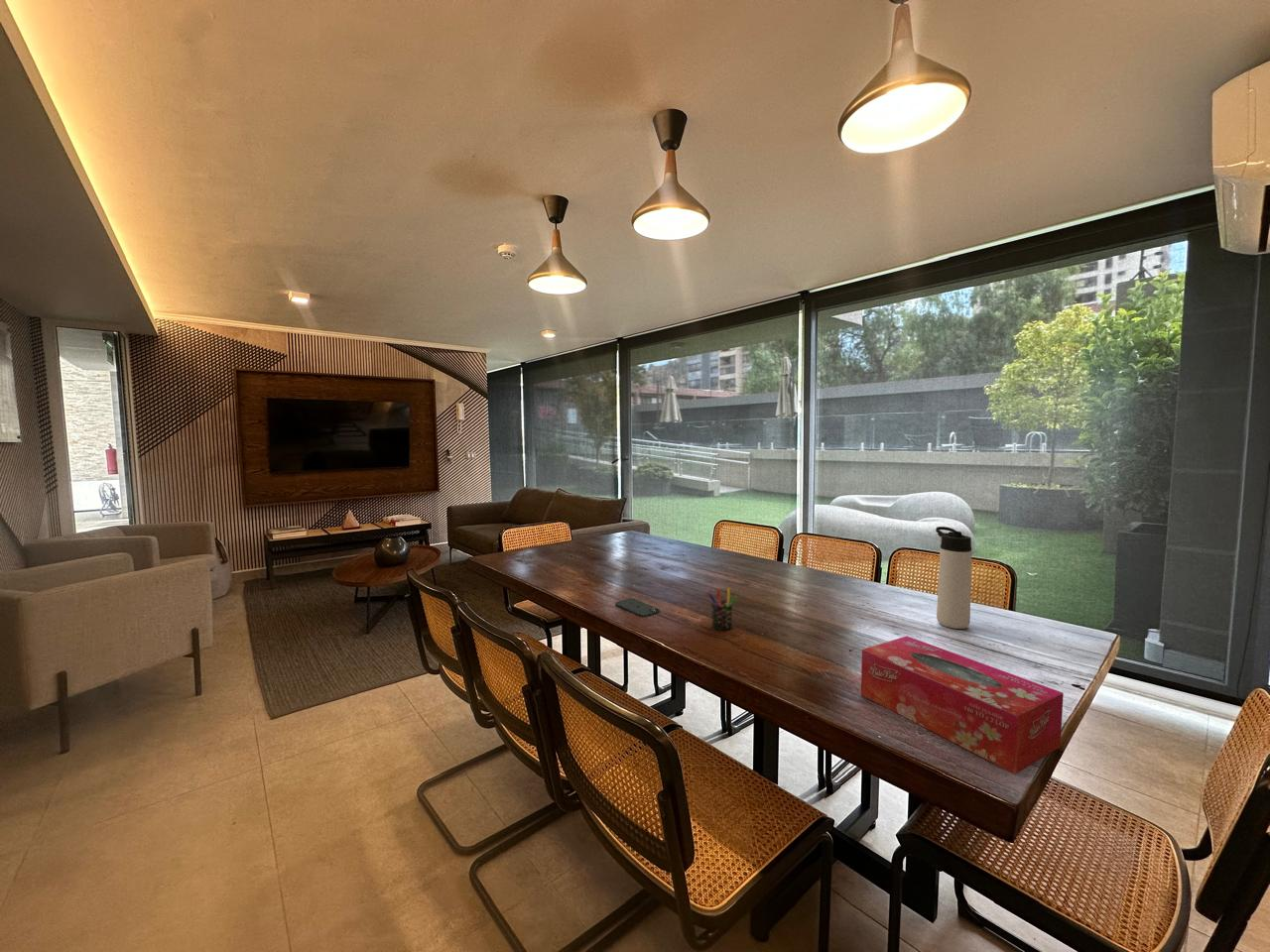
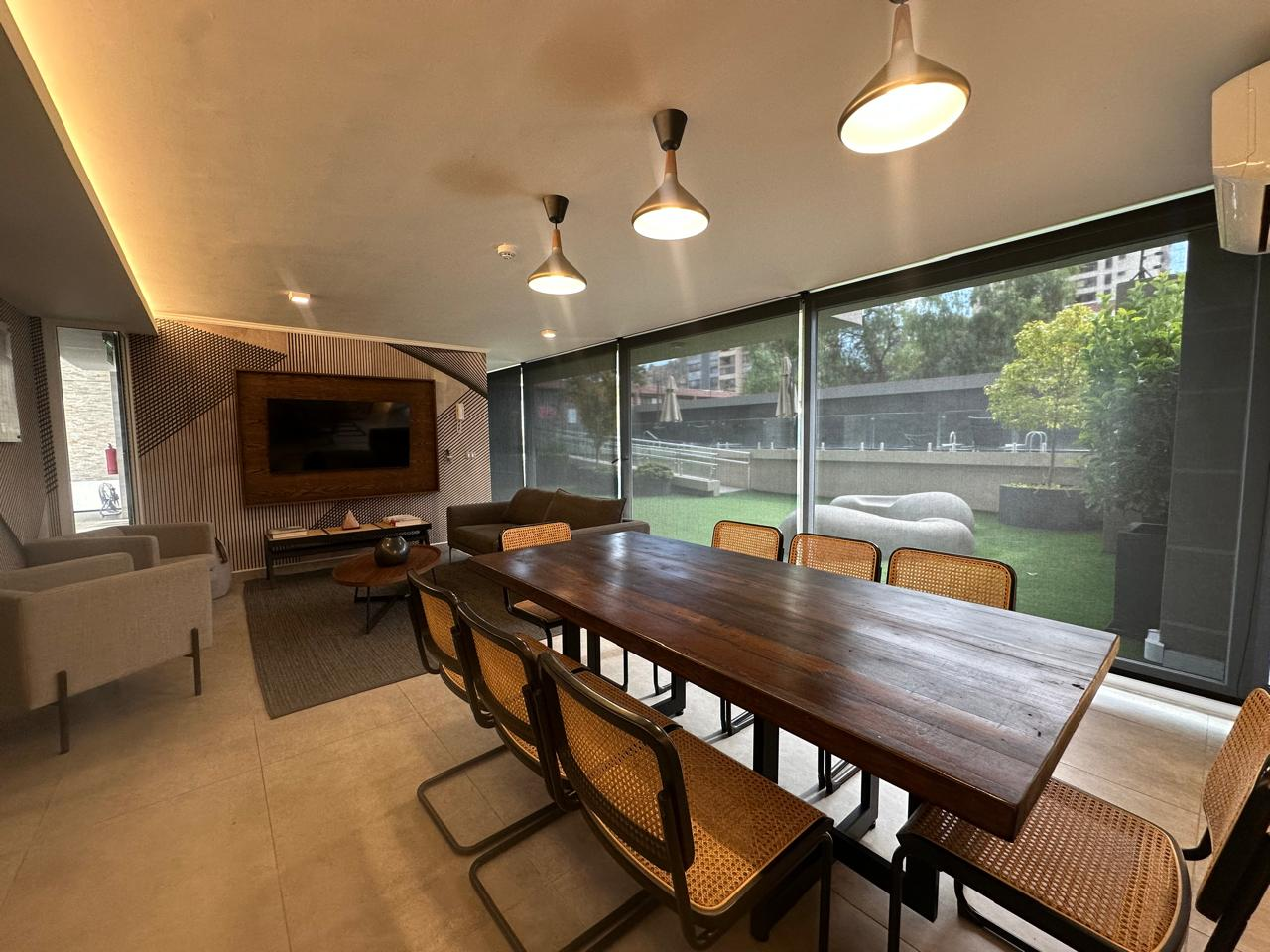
- pen holder [706,587,738,632]
- smartphone [614,598,662,618]
- tissue box [860,635,1065,775]
- thermos bottle [935,526,972,630]
